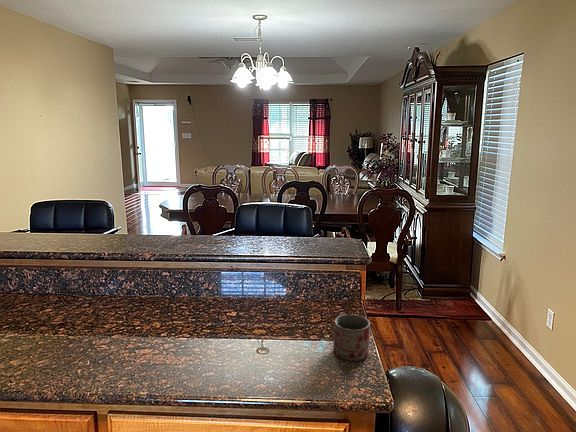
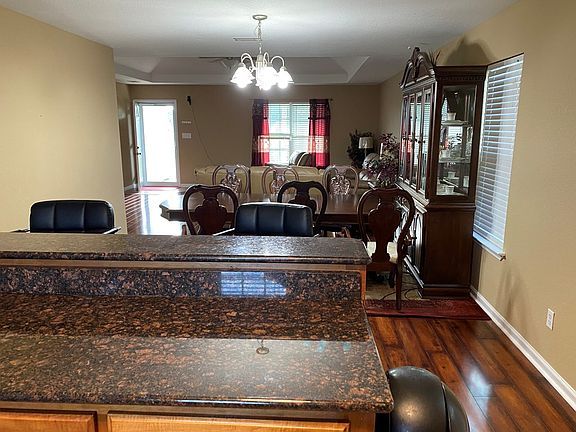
- mug [332,311,371,362]
